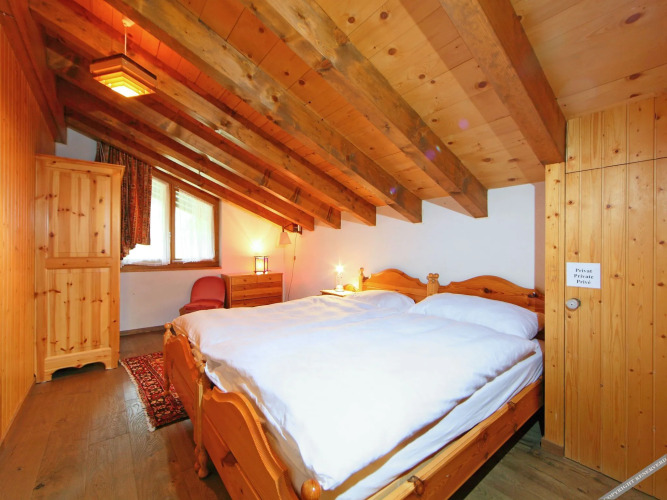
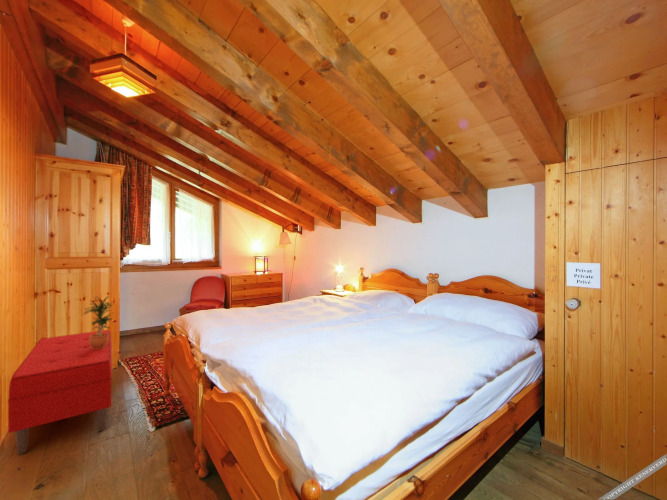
+ bench [7,329,113,455]
+ potted plant [82,295,115,349]
